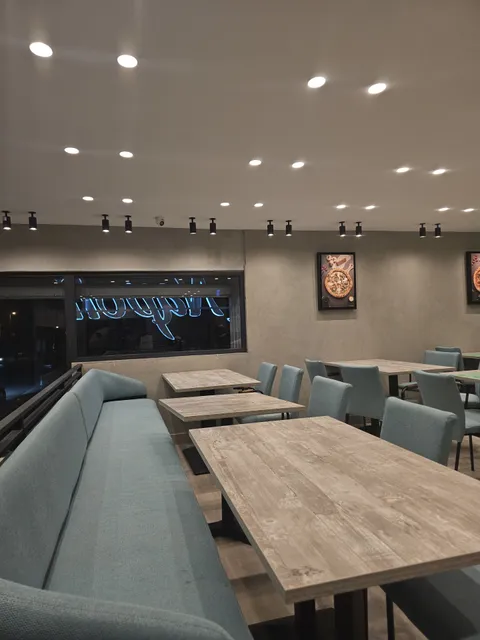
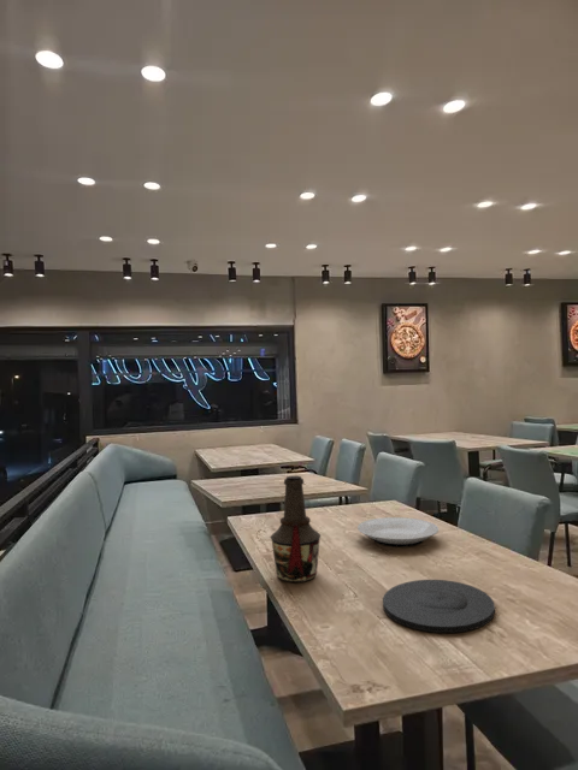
+ plate [382,579,496,634]
+ bottle [270,475,322,584]
+ plate [356,516,440,549]
